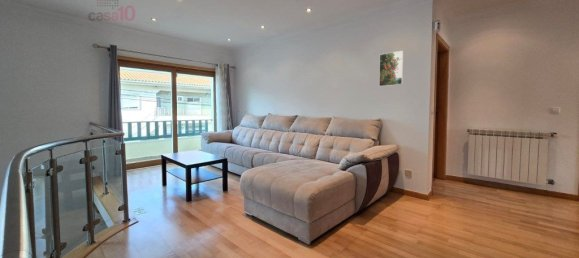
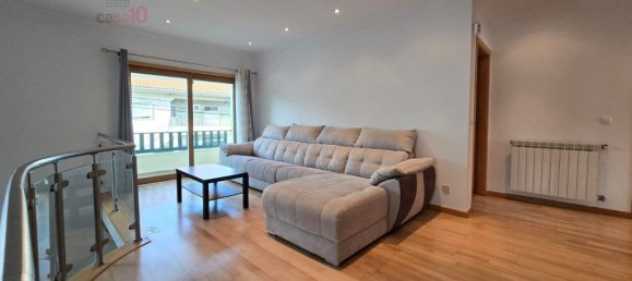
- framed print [378,49,404,87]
